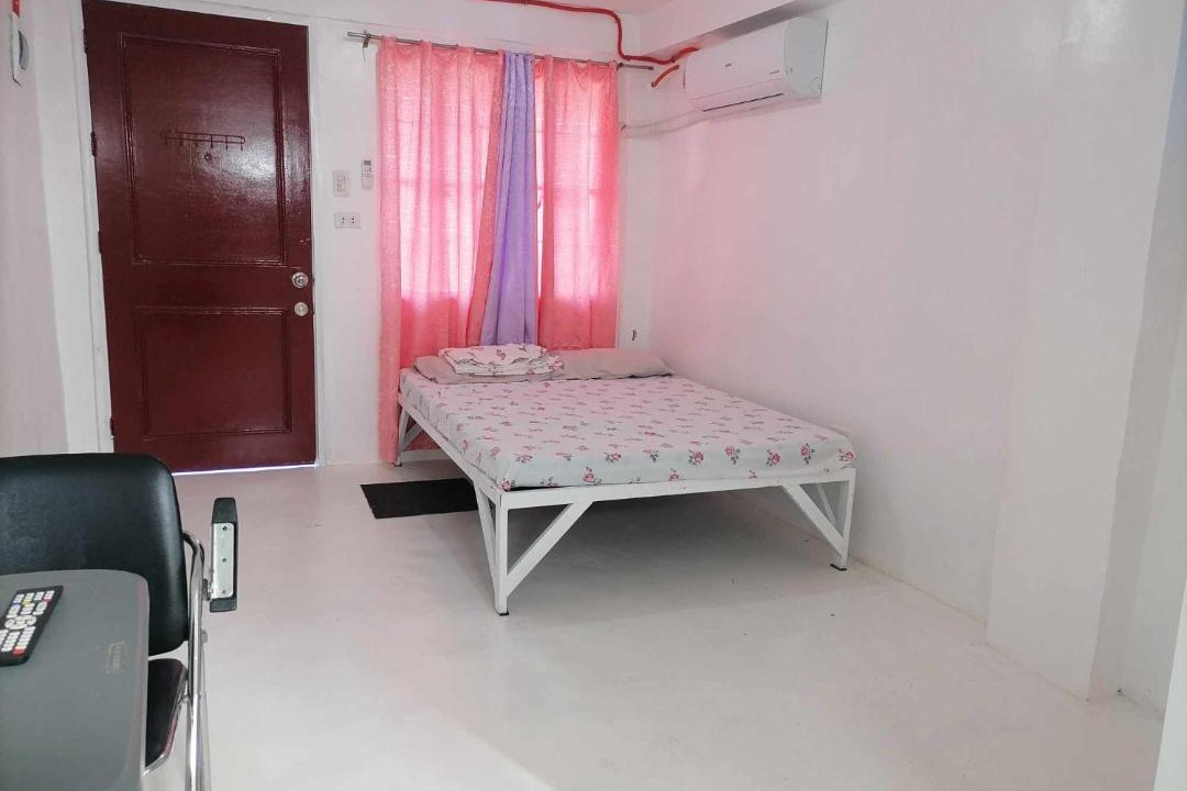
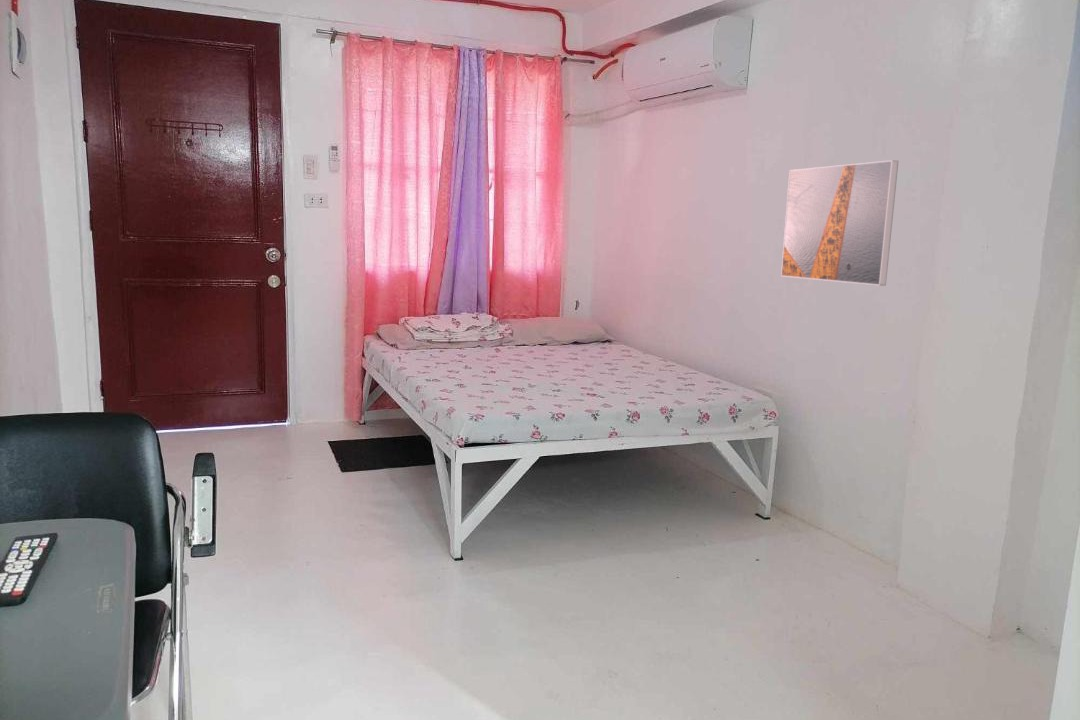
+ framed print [780,159,899,287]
